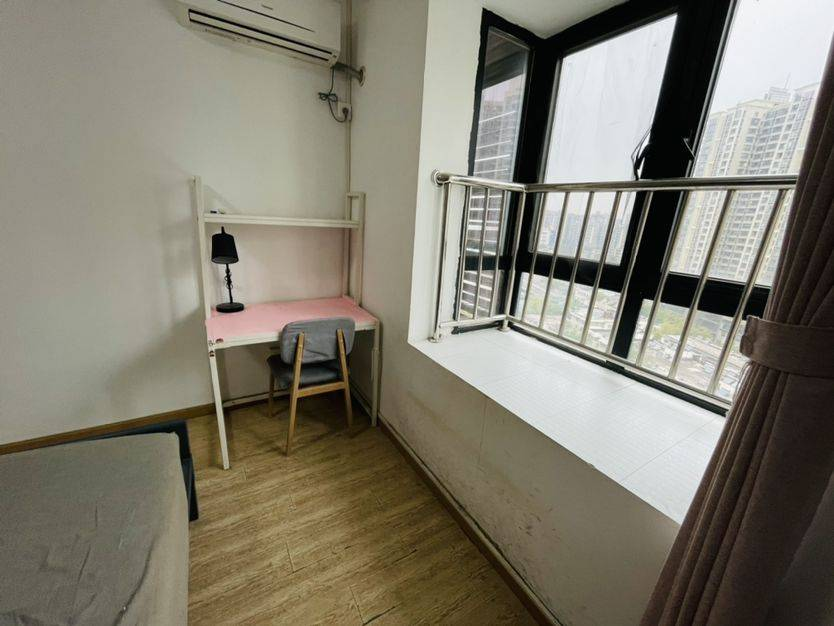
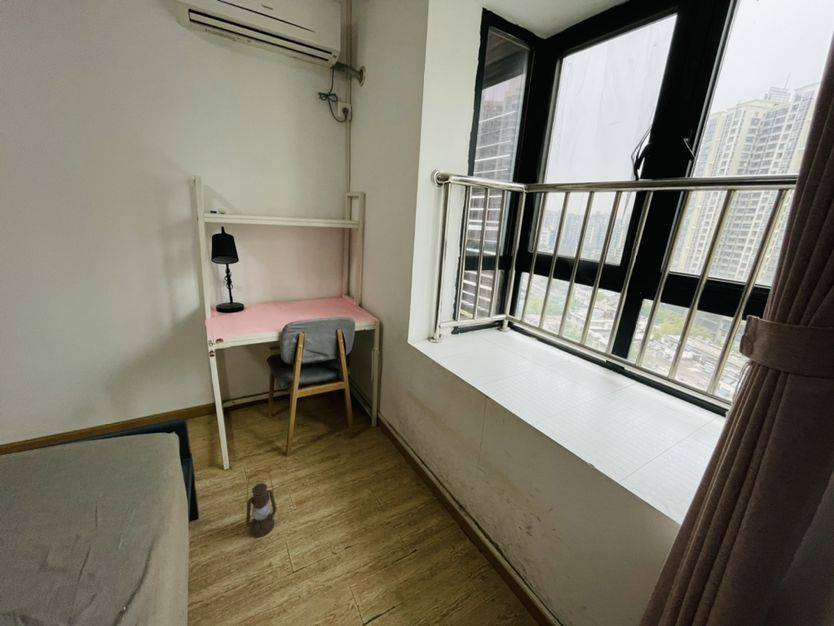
+ lantern [245,469,278,538]
